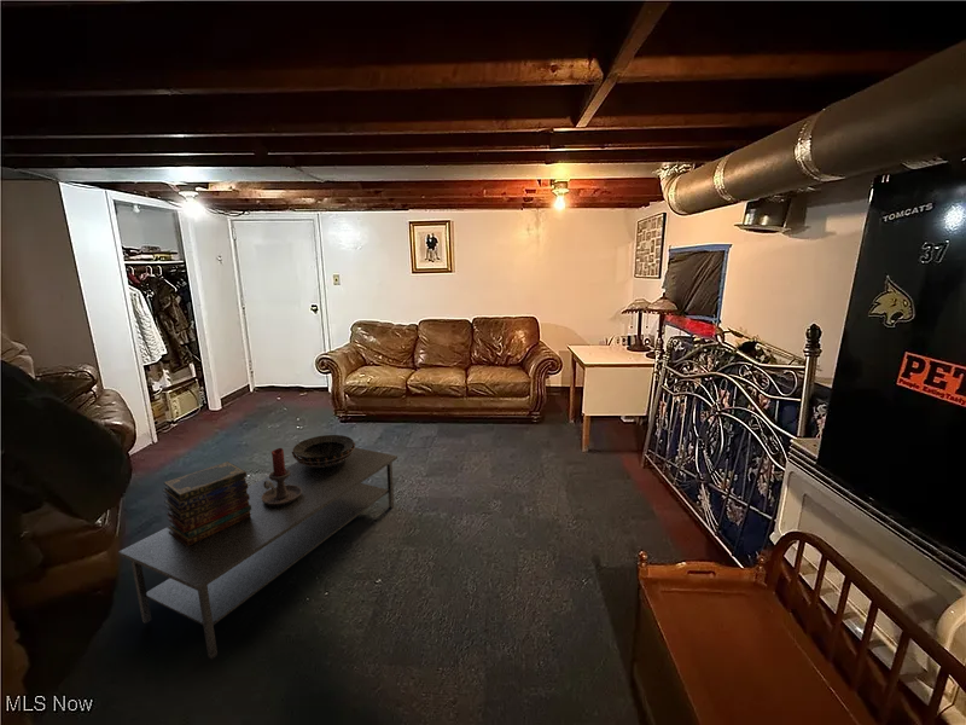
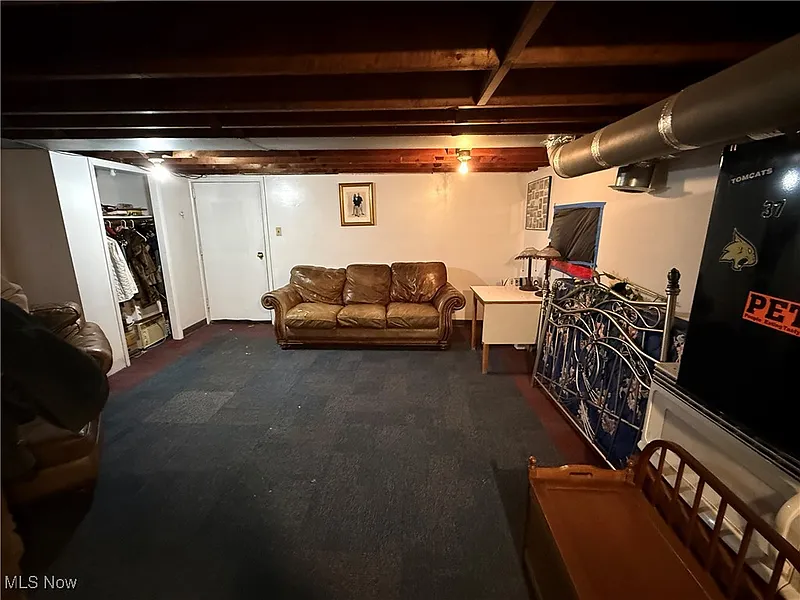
- book stack [162,460,251,546]
- decorative bowl [291,434,356,468]
- candle holder [261,447,302,506]
- coffee table [117,446,398,660]
